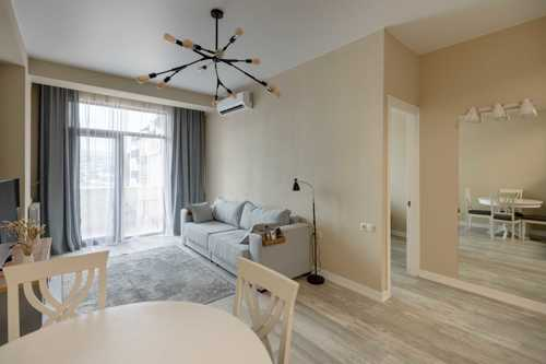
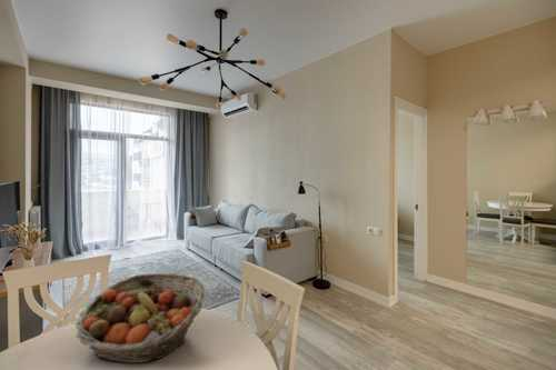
+ fruit basket [75,272,206,364]
